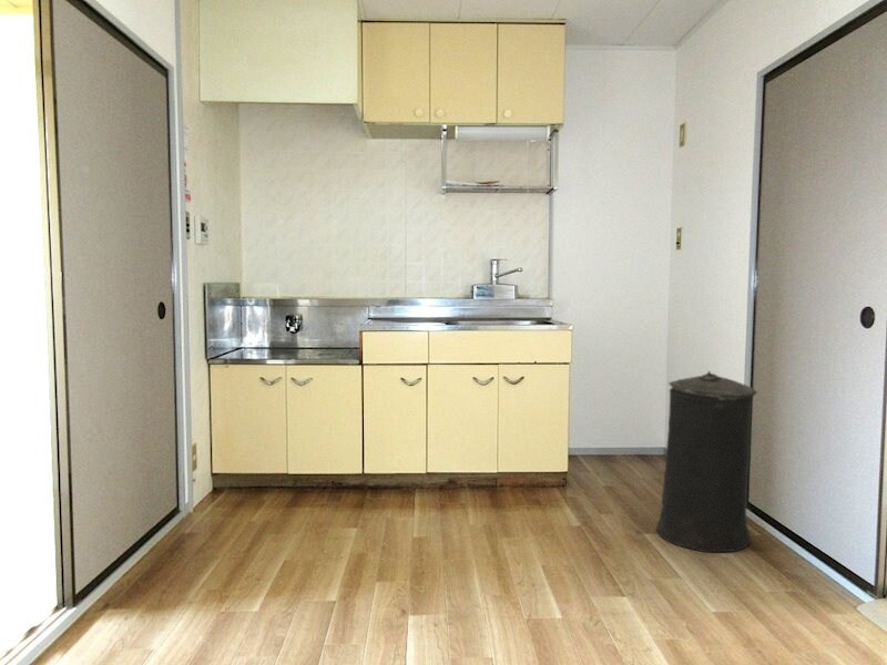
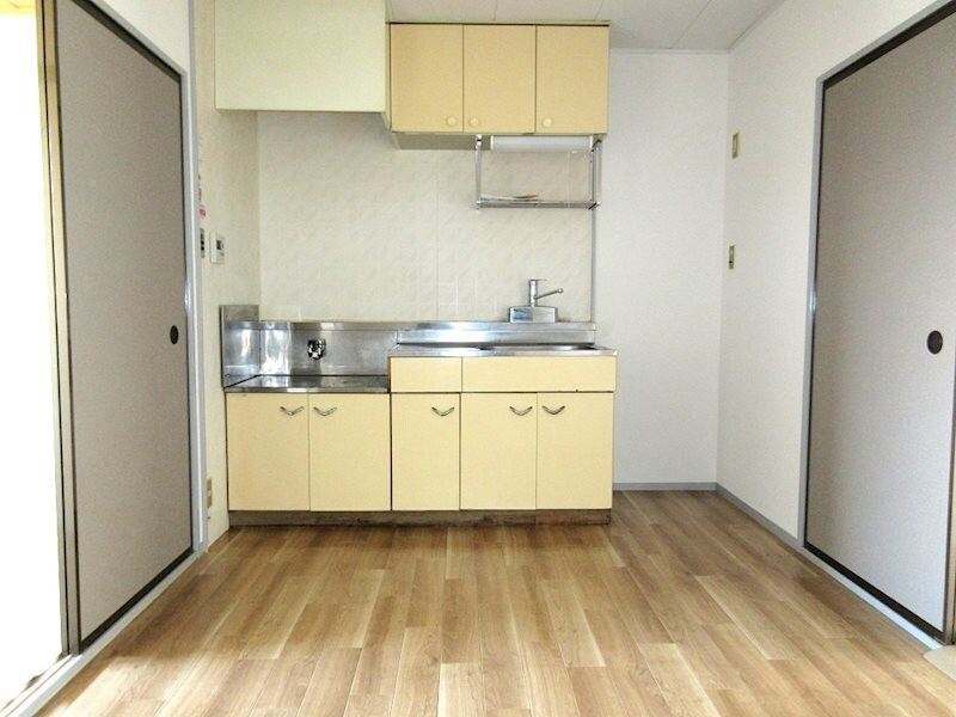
- trash can [655,370,758,554]
